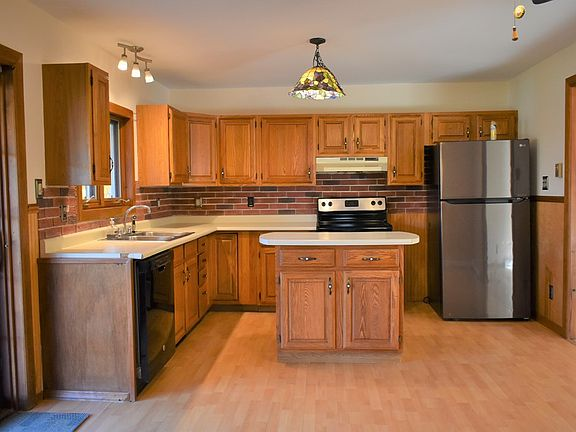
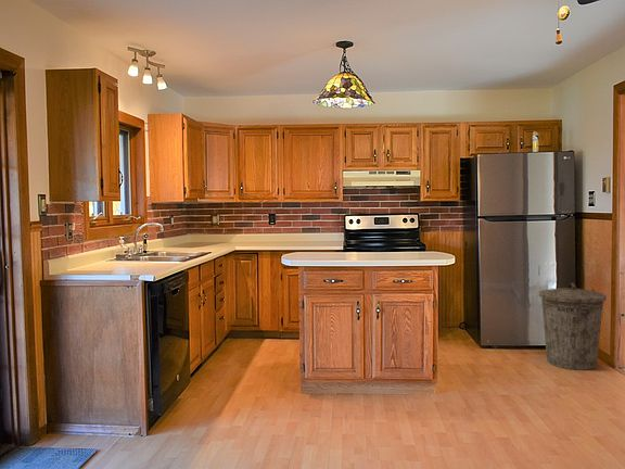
+ trash can [538,282,608,371]
